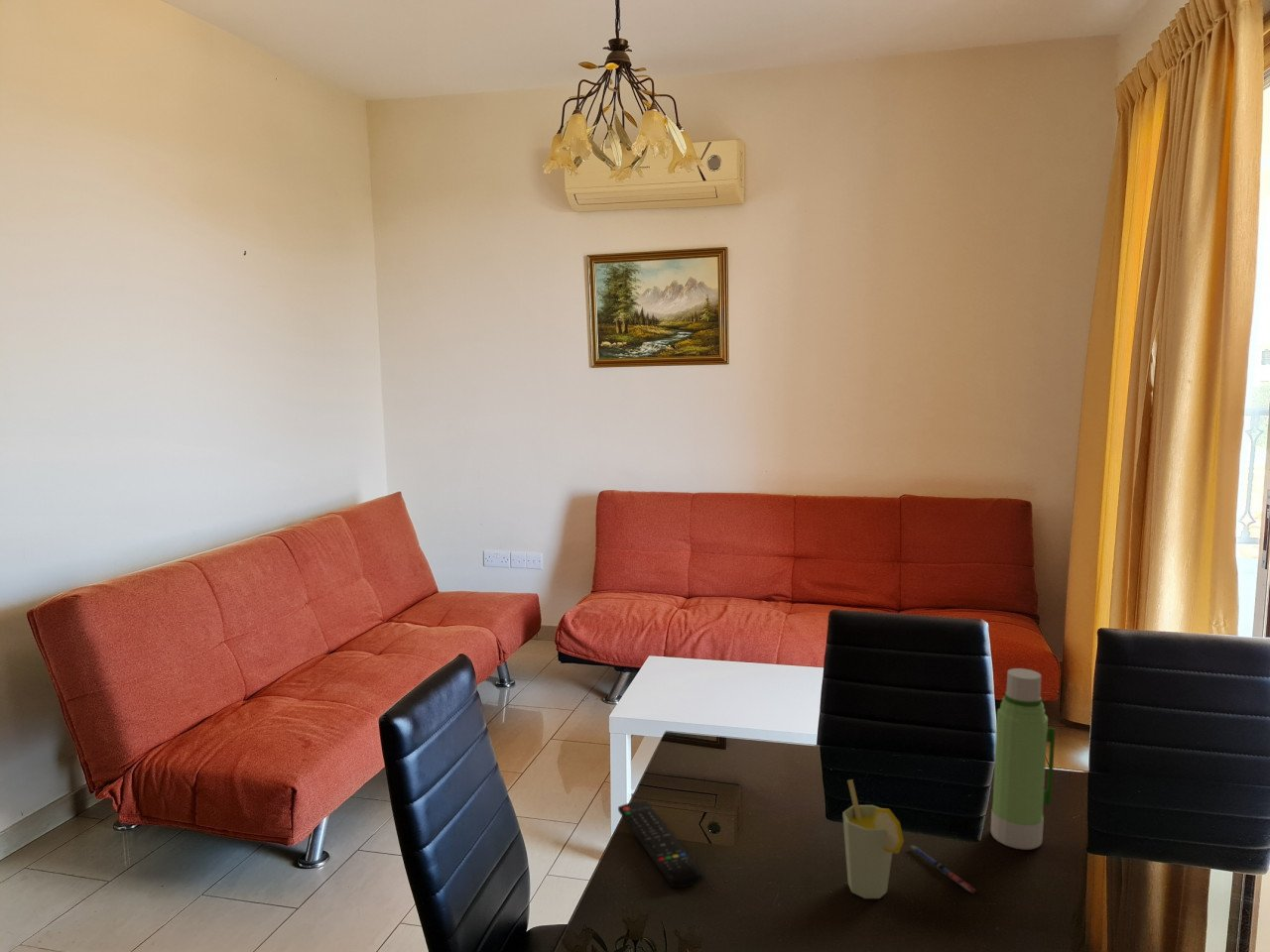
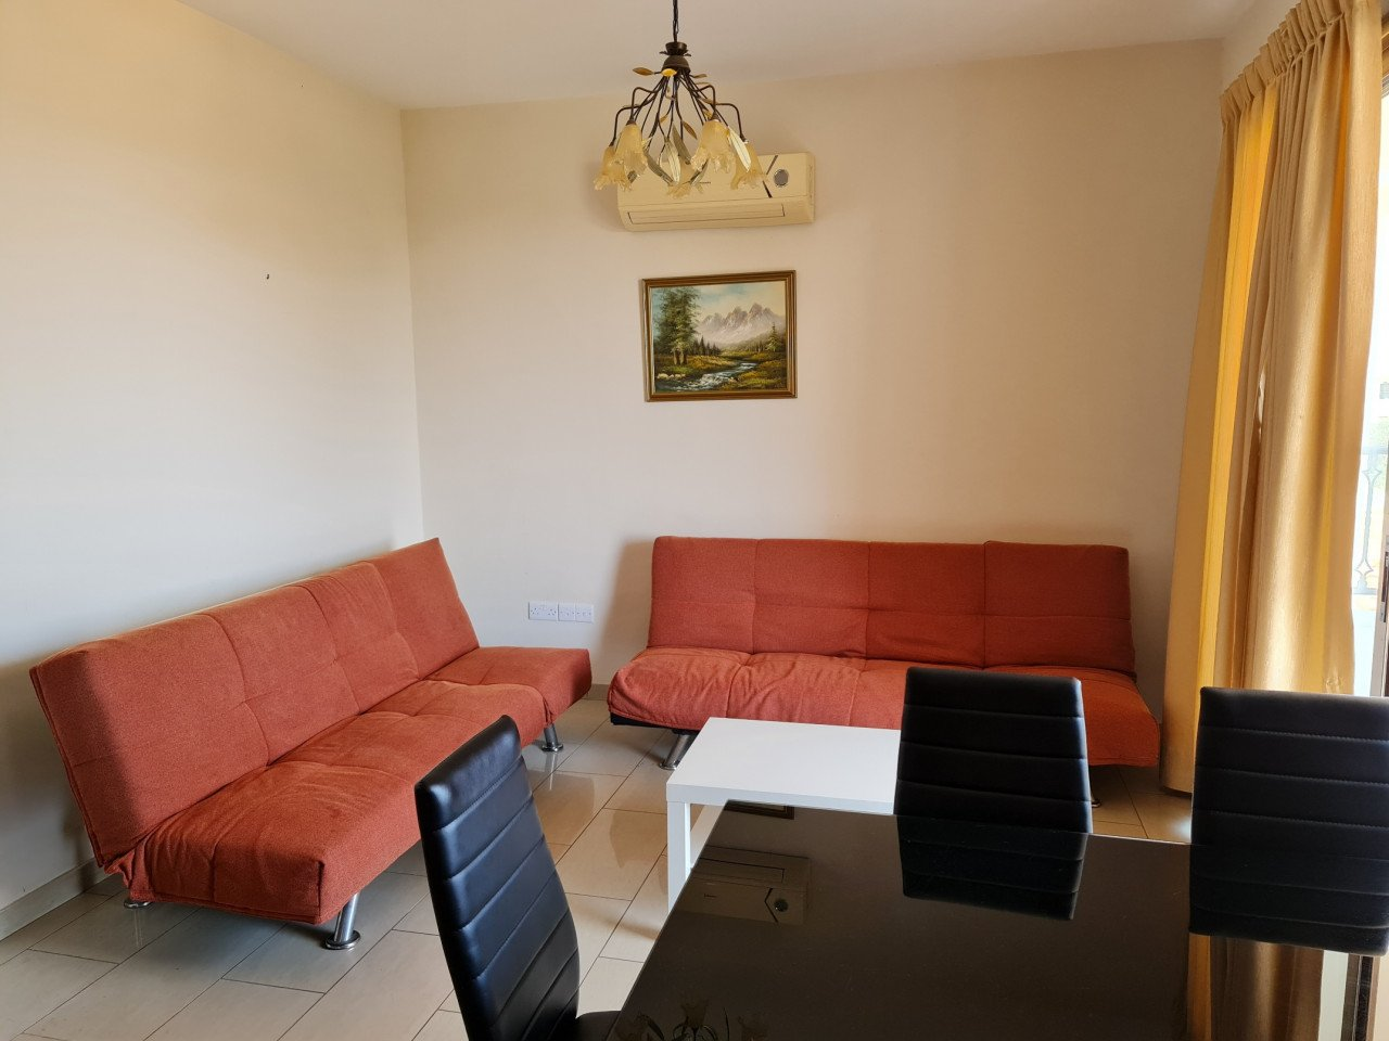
- cup [841,778,905,899]
- remote control [617,800,704,889]
- water bottle [990,667,1056,851]
- pen [908,844,977,894]
